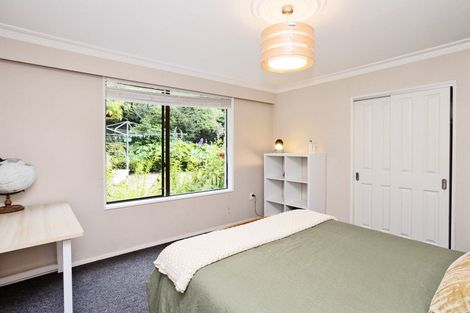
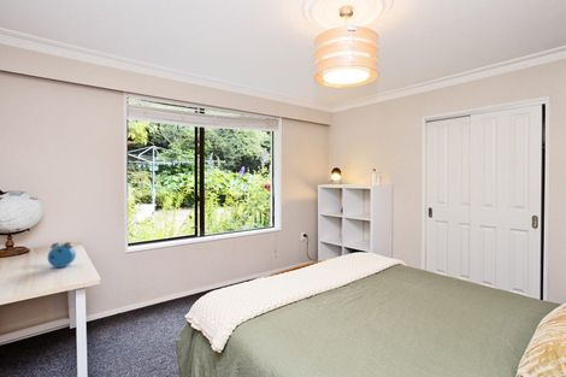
+ alarm clock [47,241,77,269]
